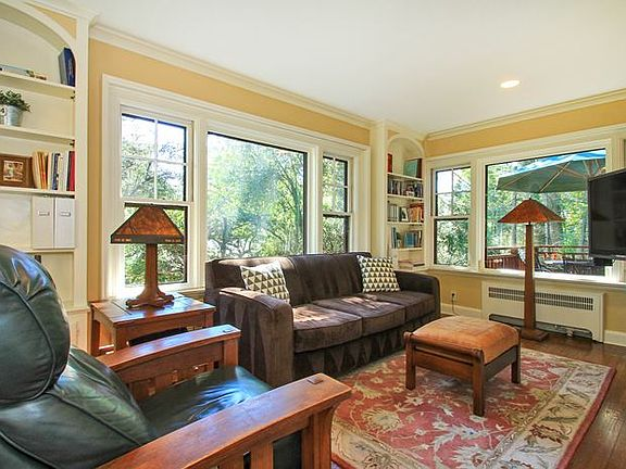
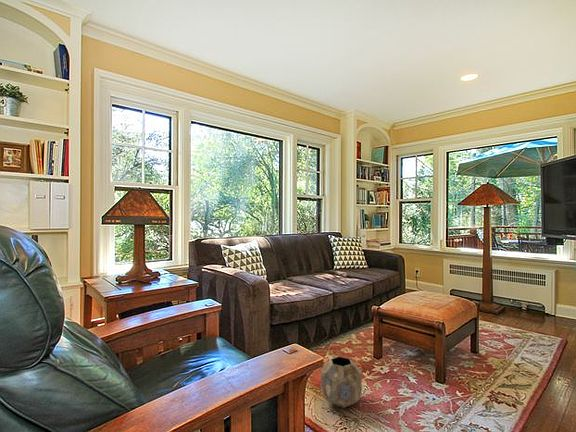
+ planter [320,355,363,409]
